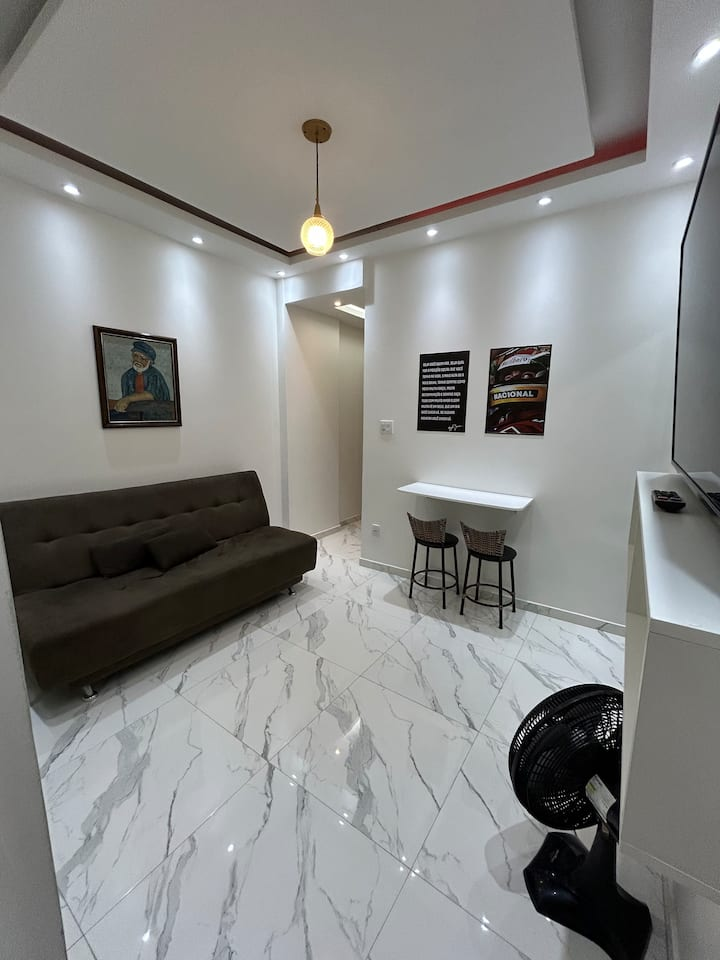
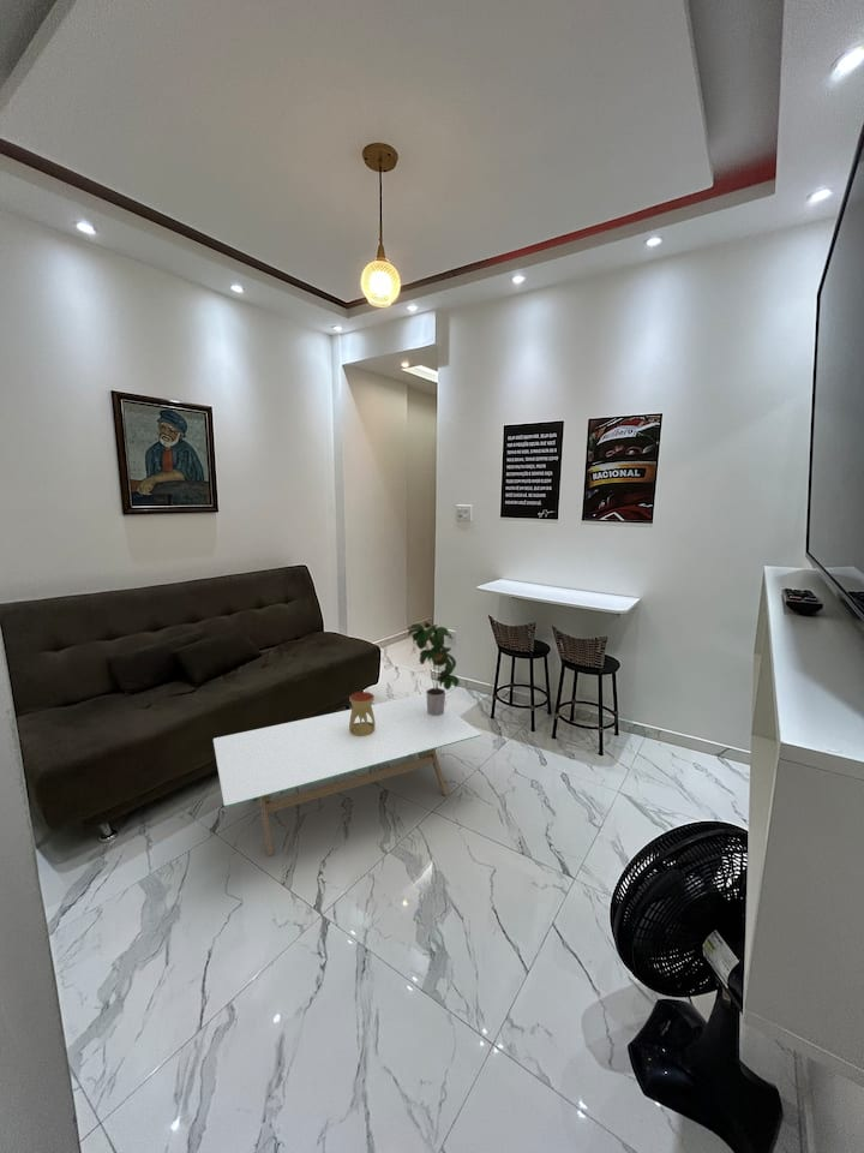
+ coffee table [212,693,482,856]
+ oil burner [348,691,376,736]
+ potted plant [407,621,460,716]
